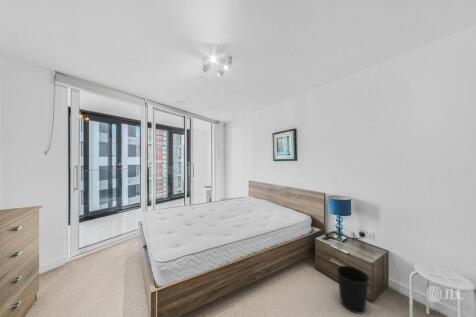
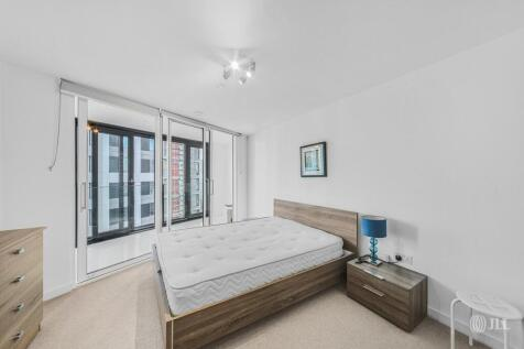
- wastebasket [336,264,370,315]
